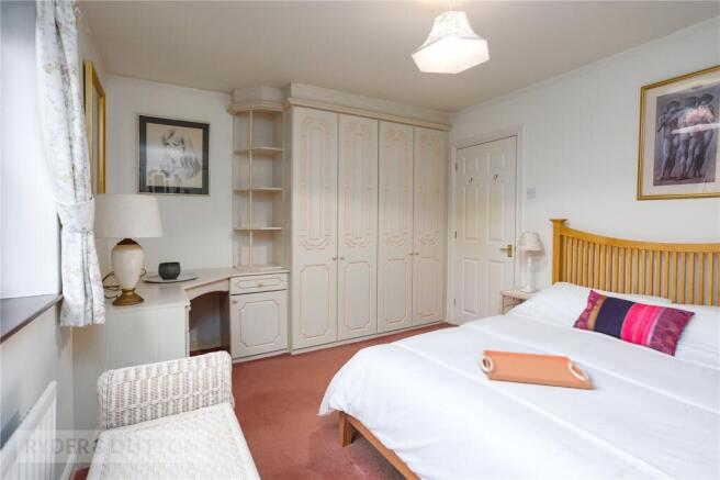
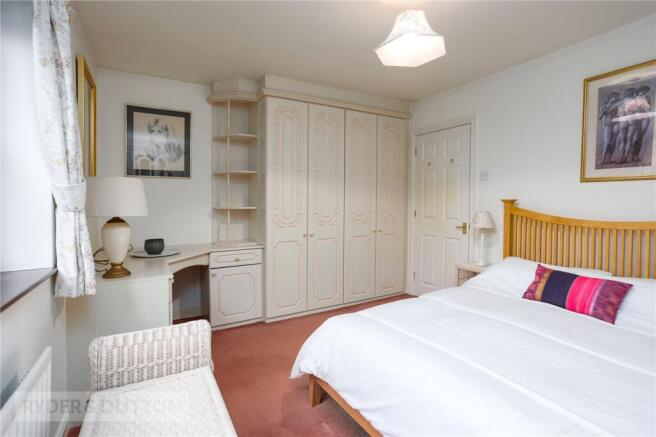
- serving tray [479,349,593,390]
